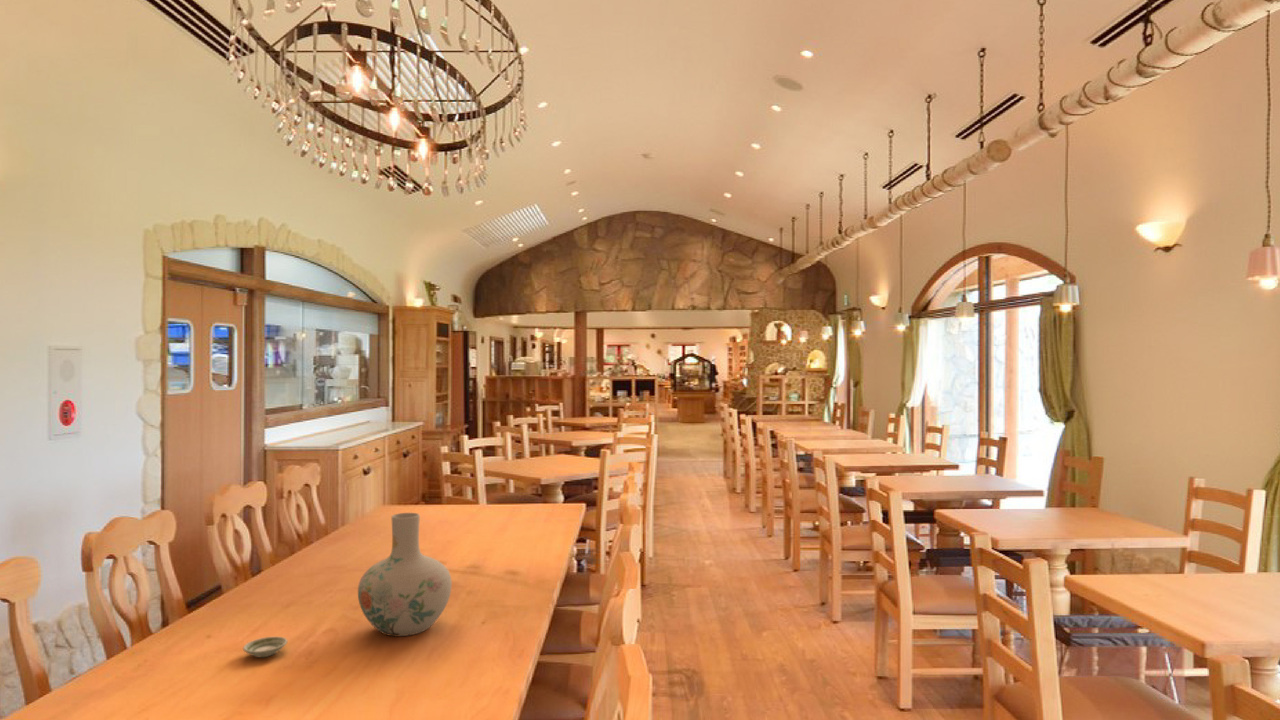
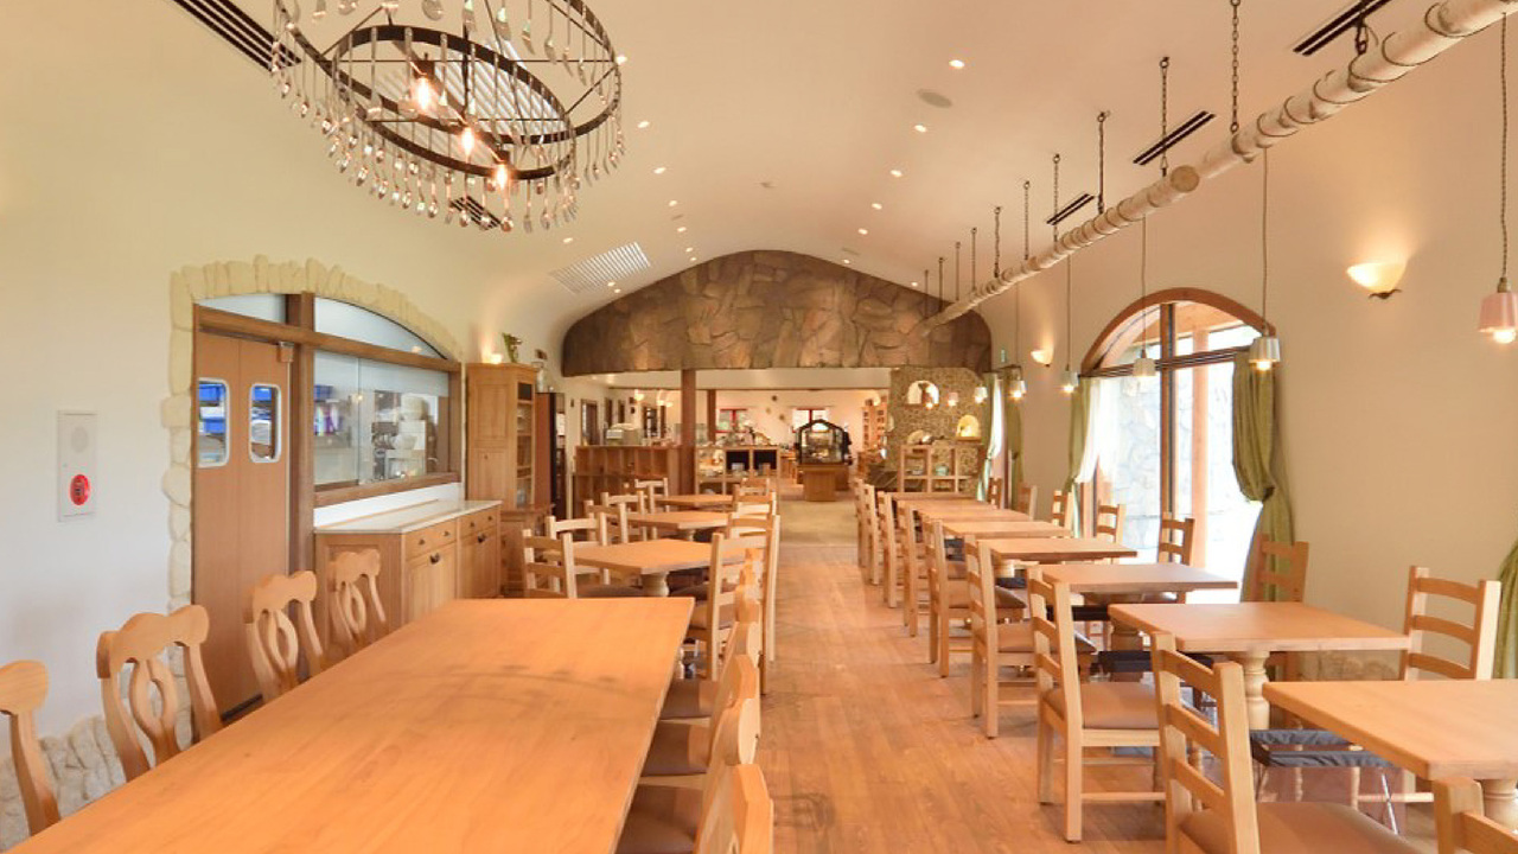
- vase [357,512,453,637]
- saucer [242,636,288,658]
